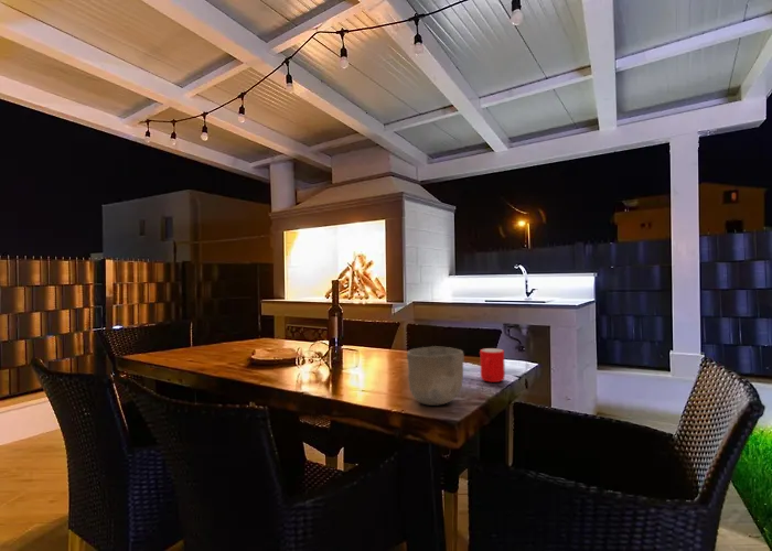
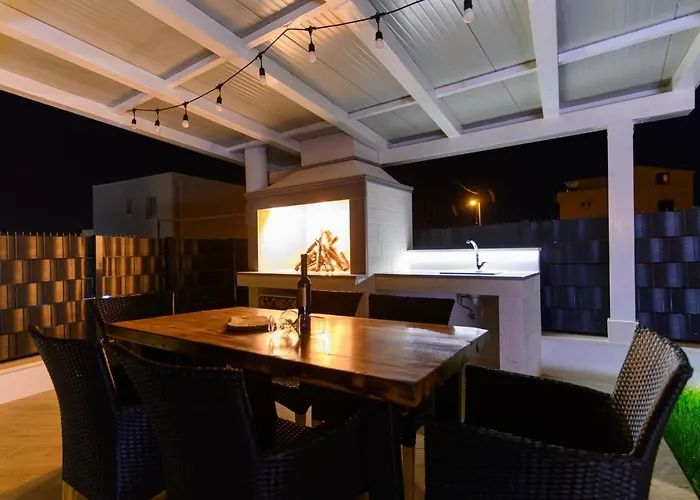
- cup [479,347,506,383]
- bowl [406,345,465,407]
